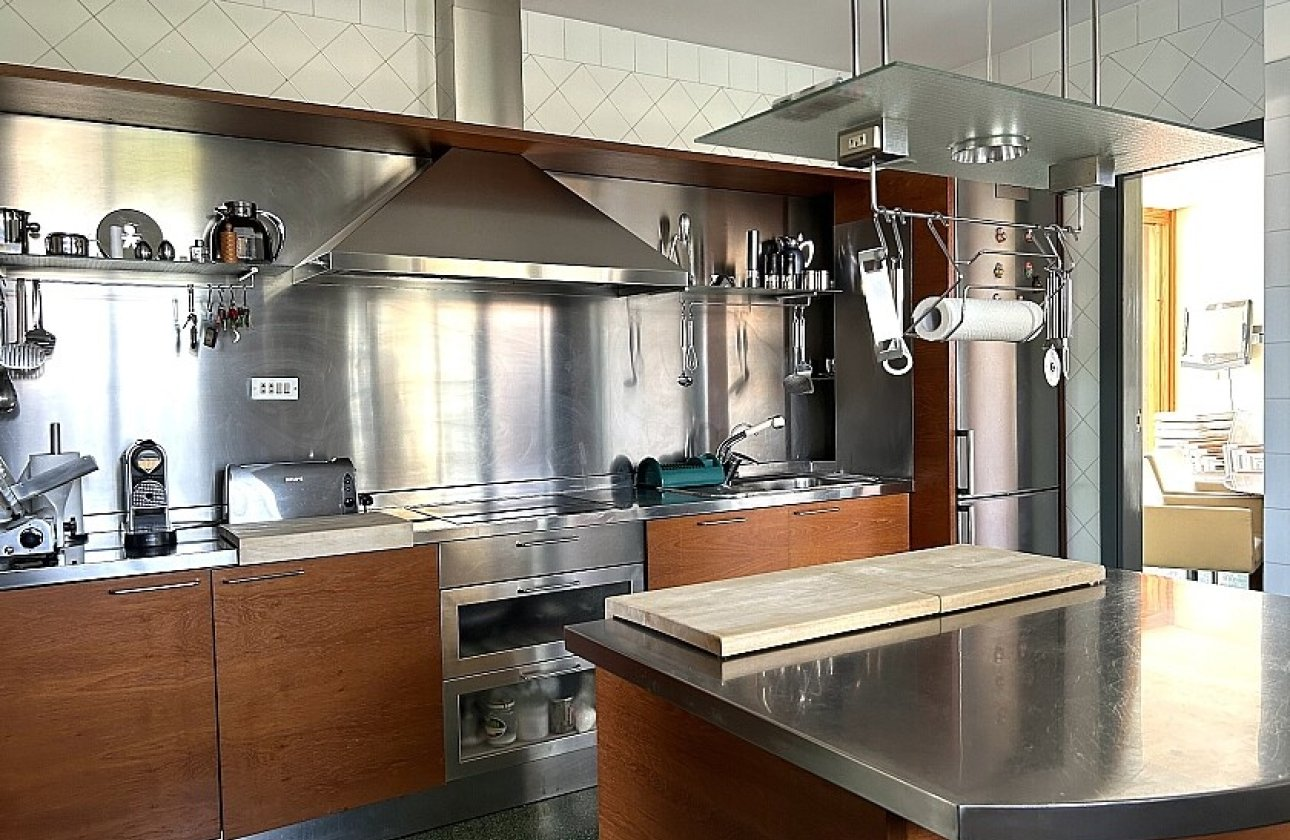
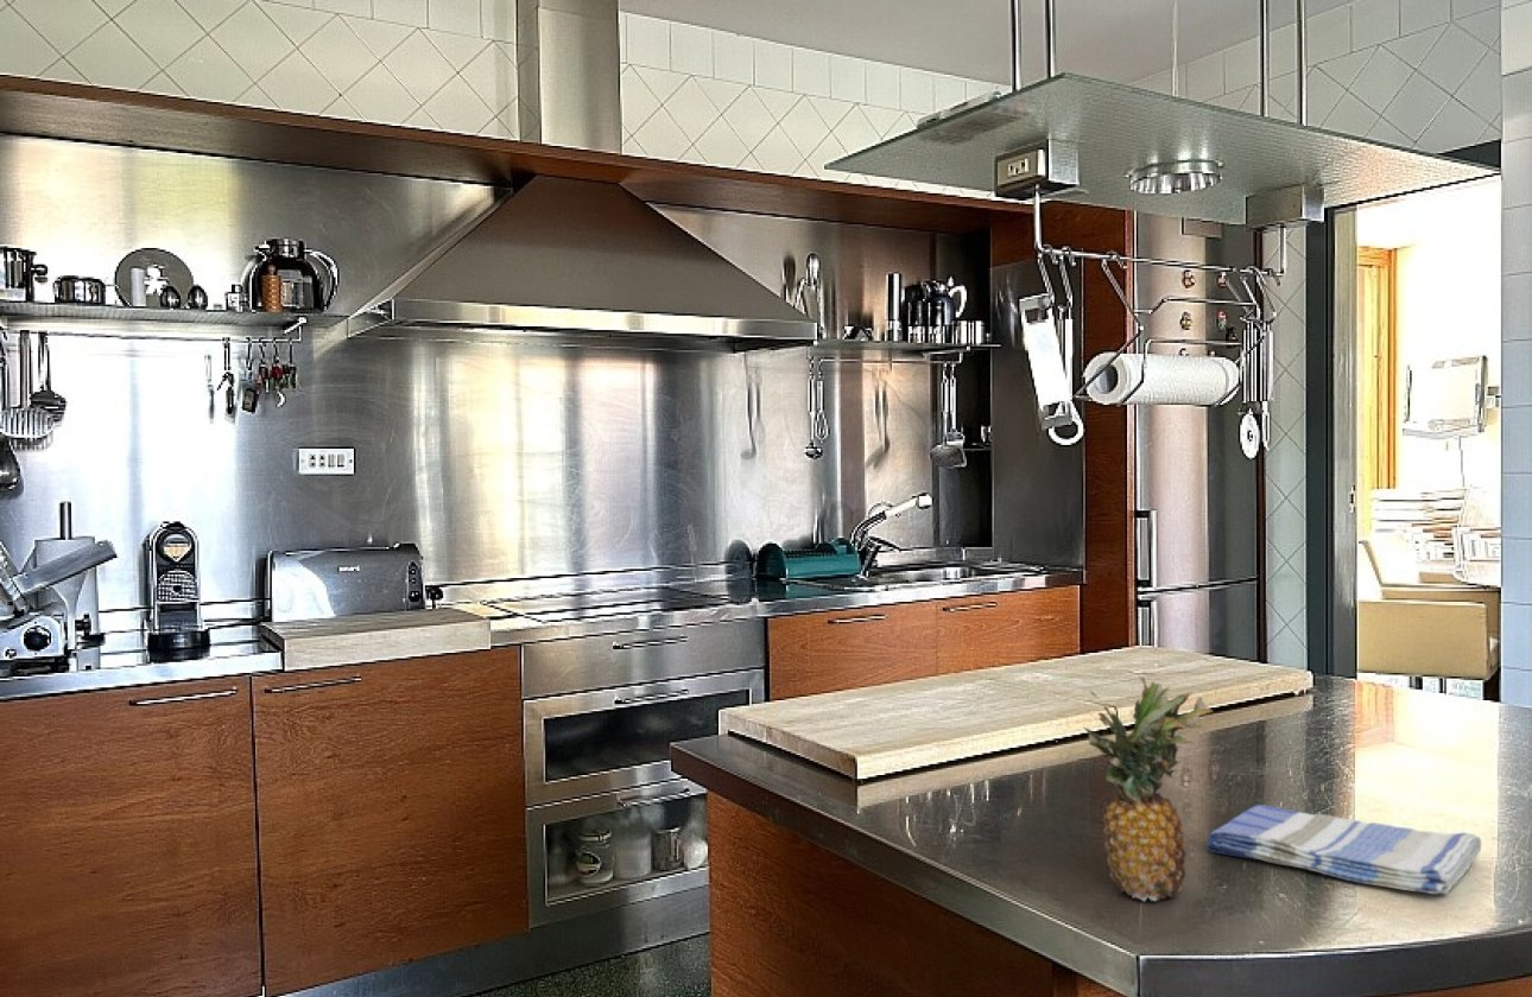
+ dish towel [1204,804,1482,895]
+ fruit [1083,675,1214,903]
